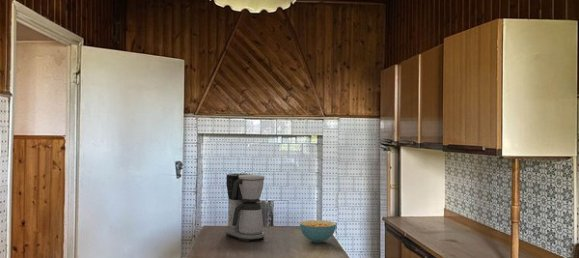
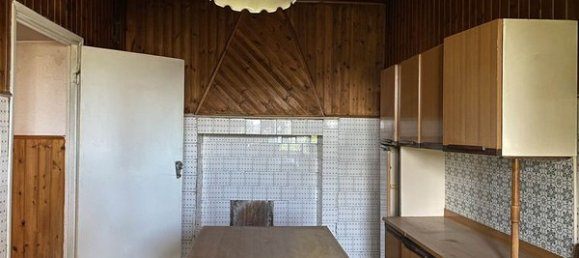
- cereal bowl [299,219,337,244]
- coffee maker [225,173,265,243]
